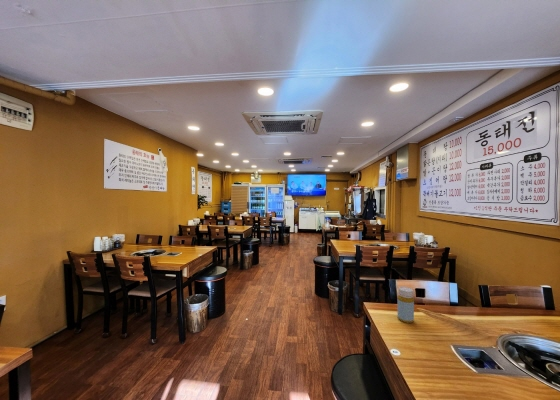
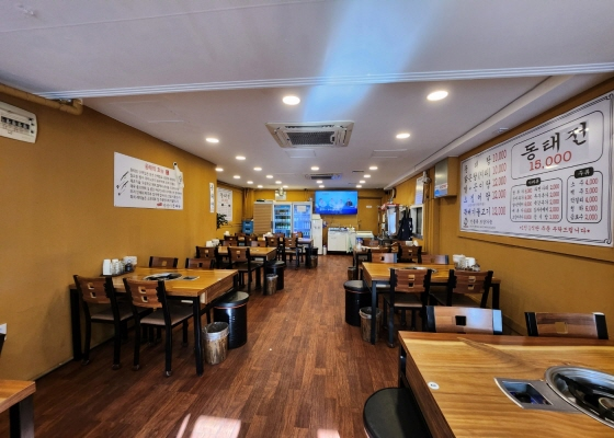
- bottle [396,286,415,324]
